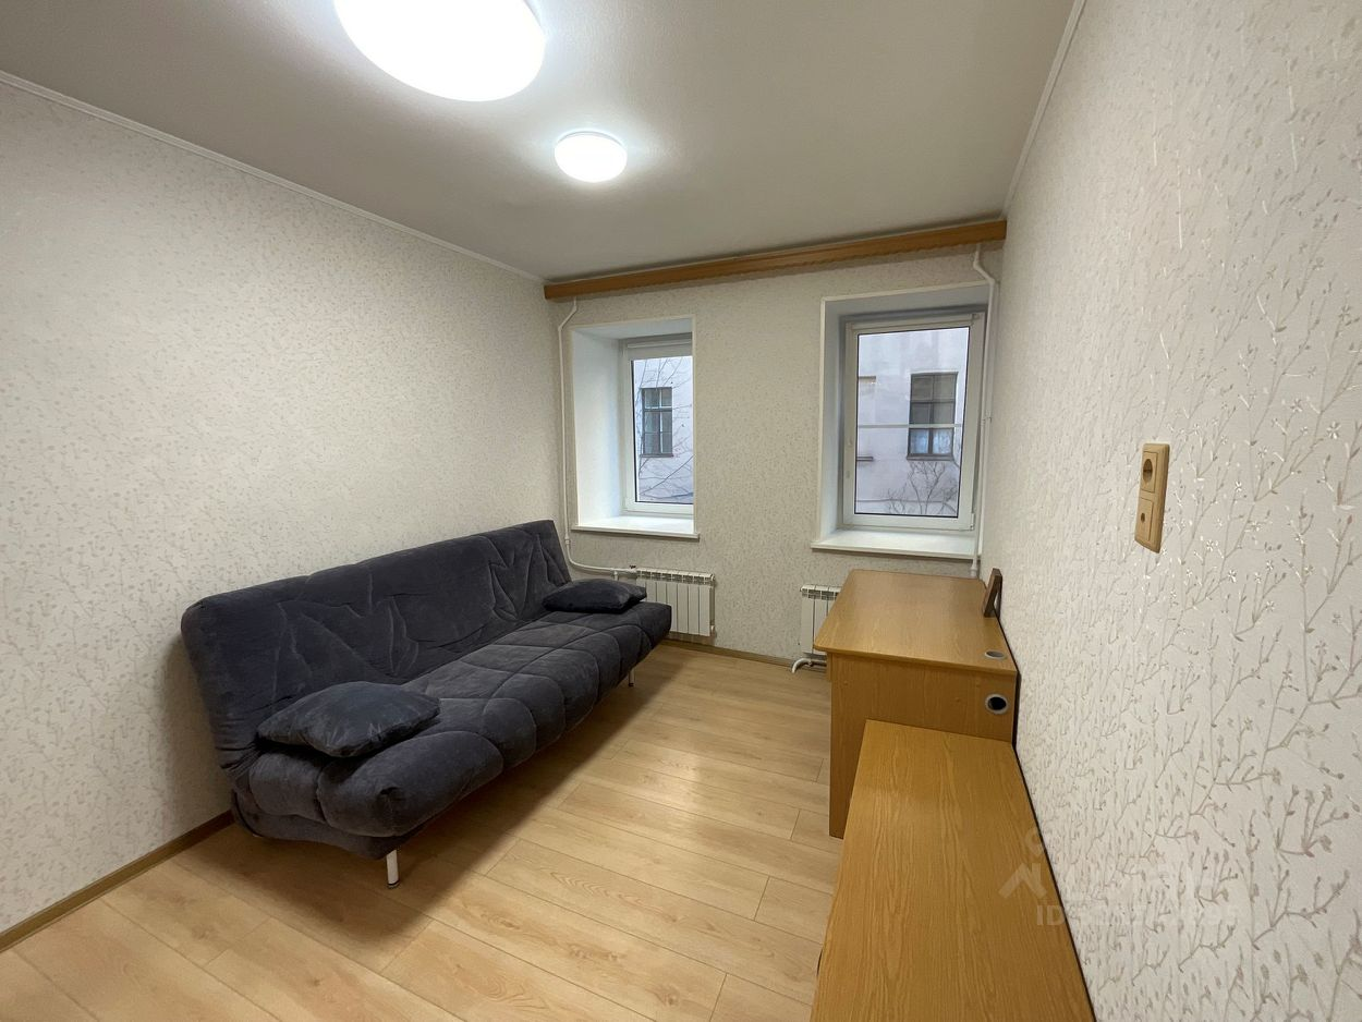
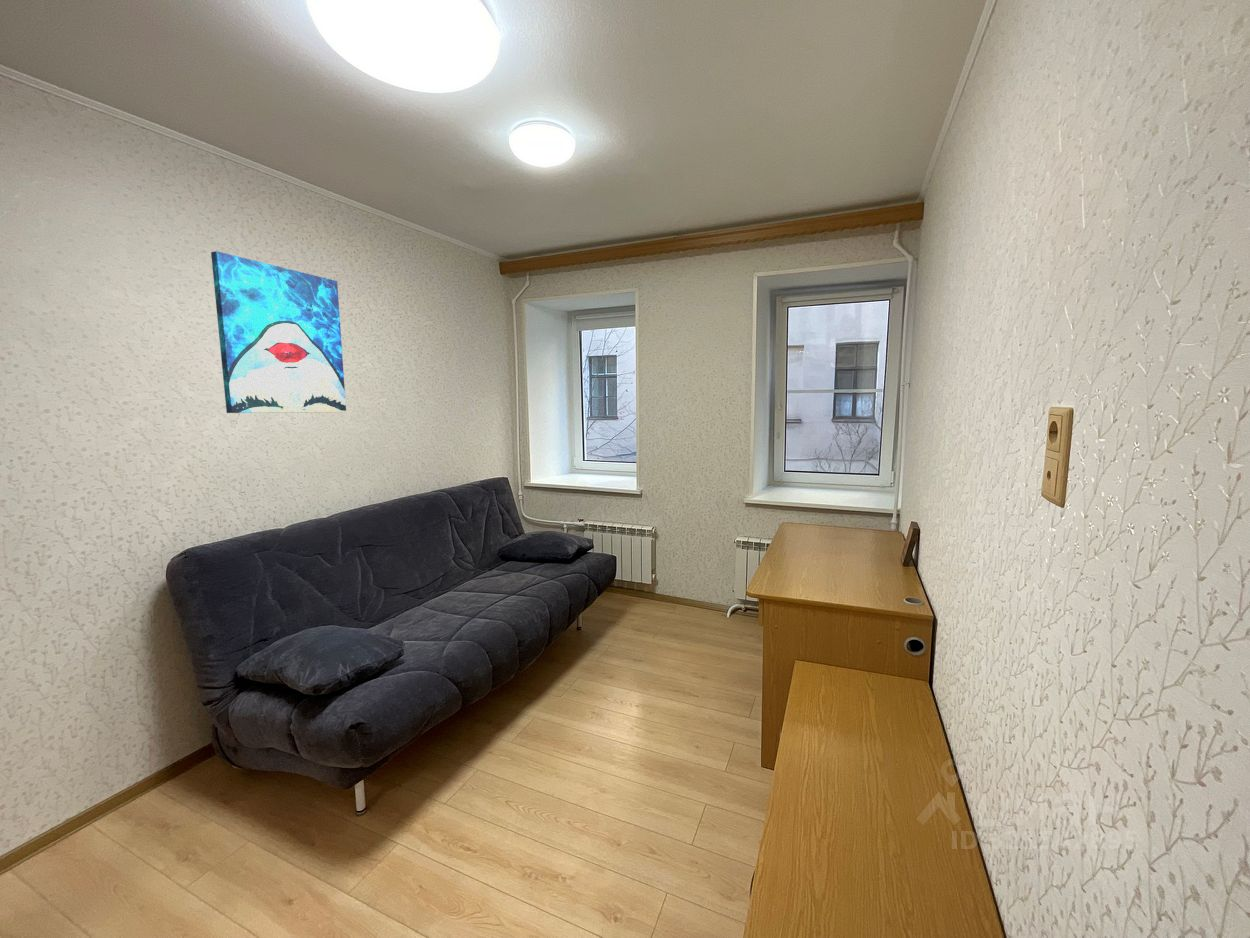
+ wall art [210,250,347,414]
